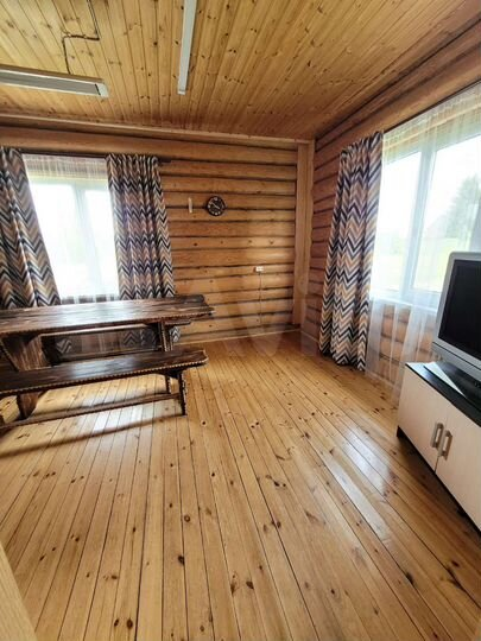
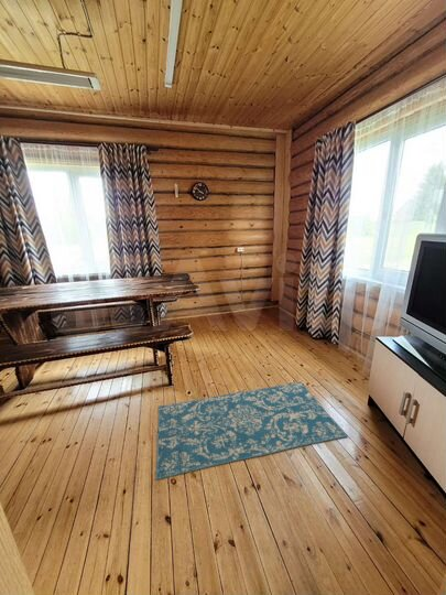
+ rug [155,381,349,482]
